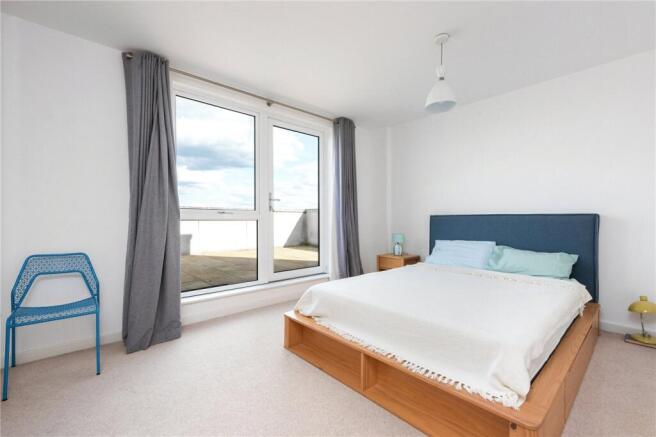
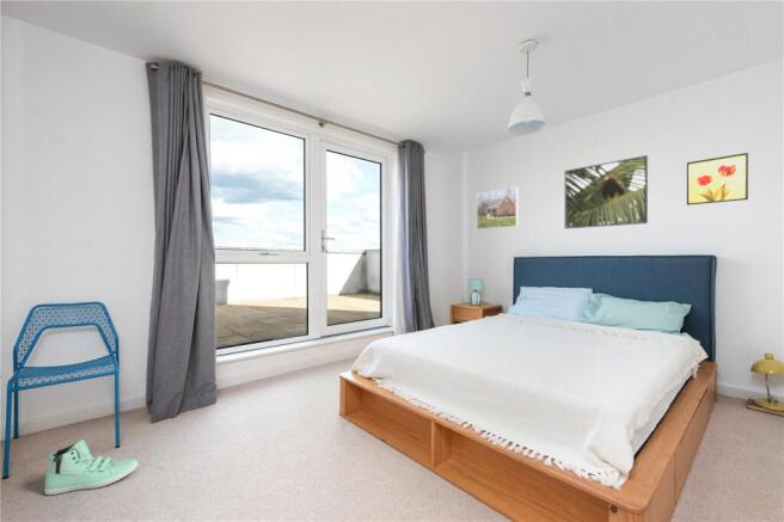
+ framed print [564,154,649,231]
+ sneaker [43,438,140,496]
+ wall art [686,152,749,207]
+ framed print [476,186,519,231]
